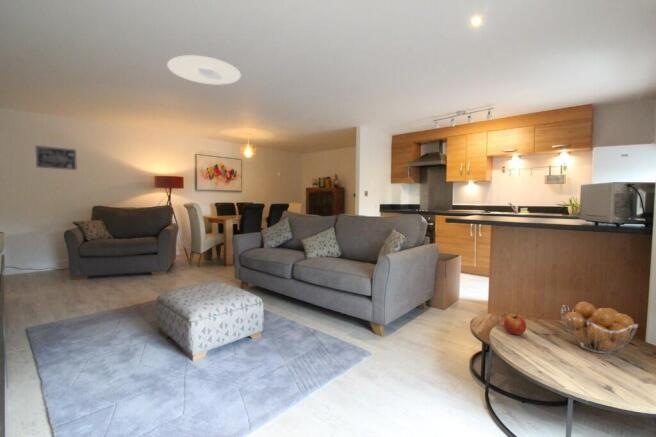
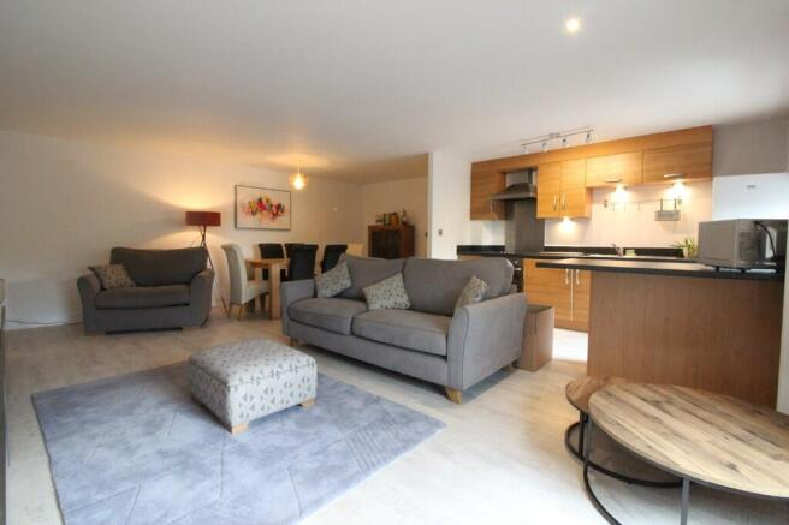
- ceiling light [166,54,242,86]
- apple [503,314,527,336]
- wall art [35,145,78,171]
- fruit basket [560,301,639,355]
